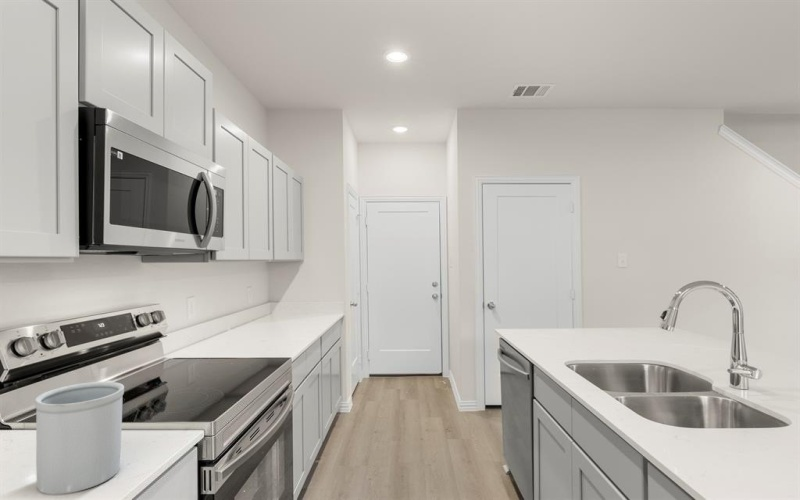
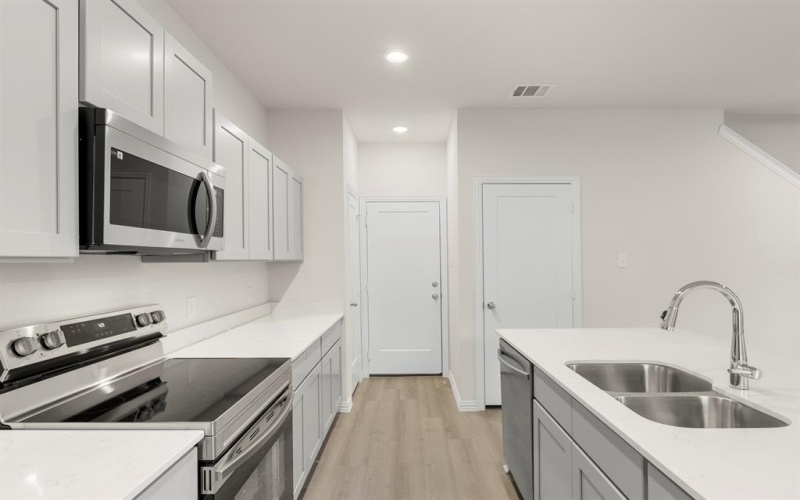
- utensil holder [34,381,125,495]
